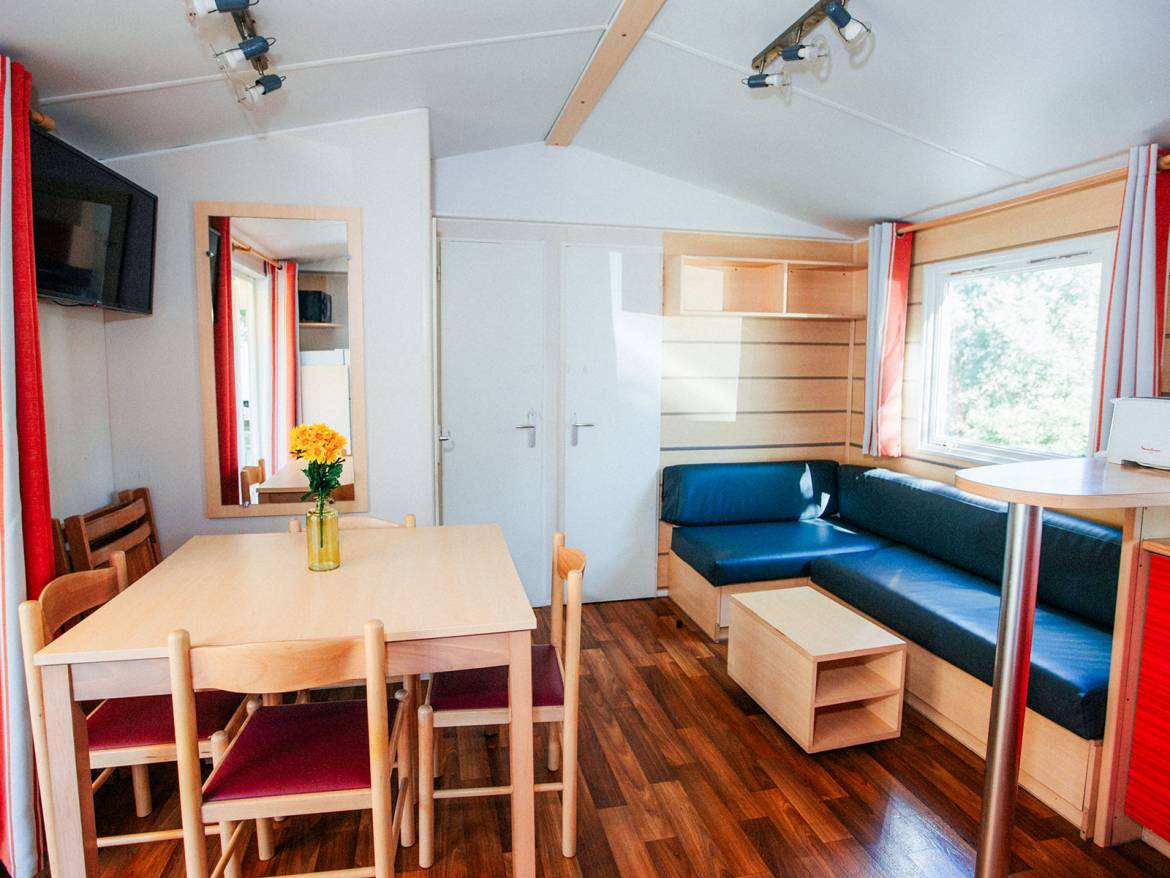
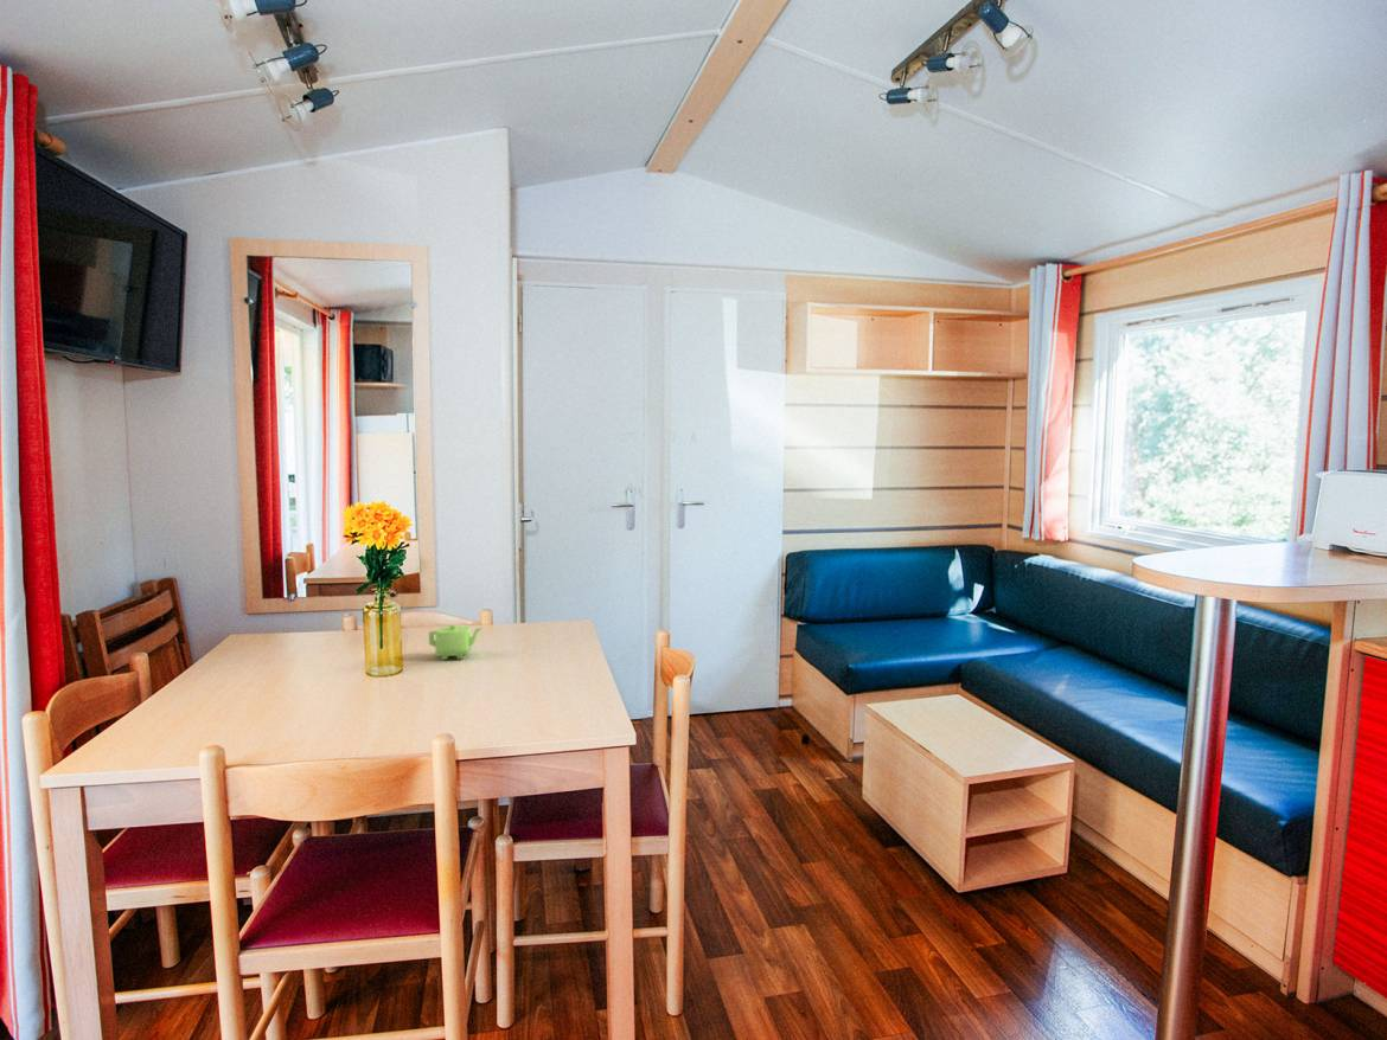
+ teapot [428,623,484,661]
